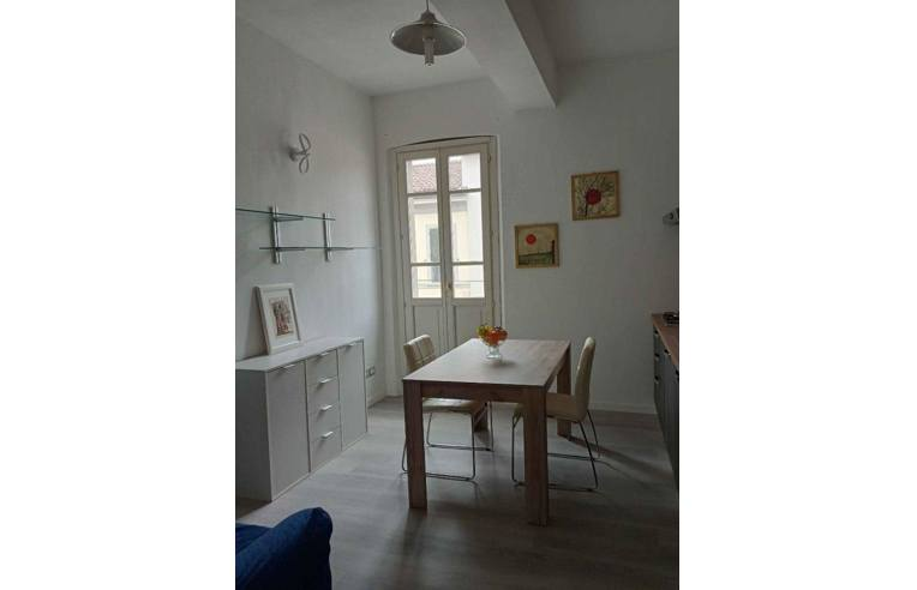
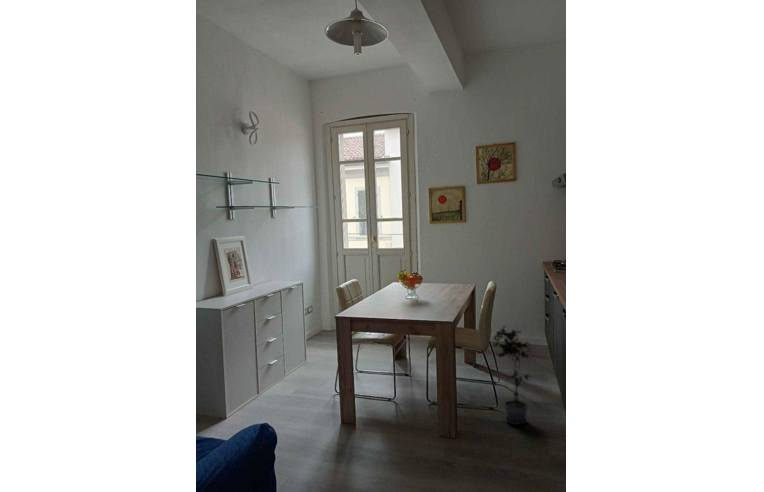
+ potted plant [492,325,537,426]
